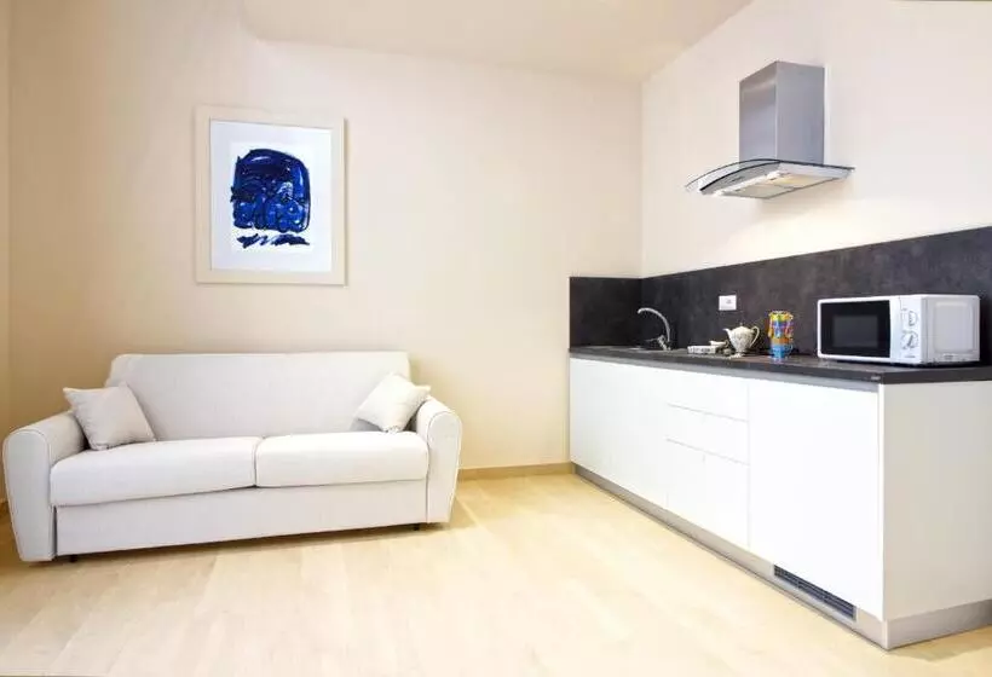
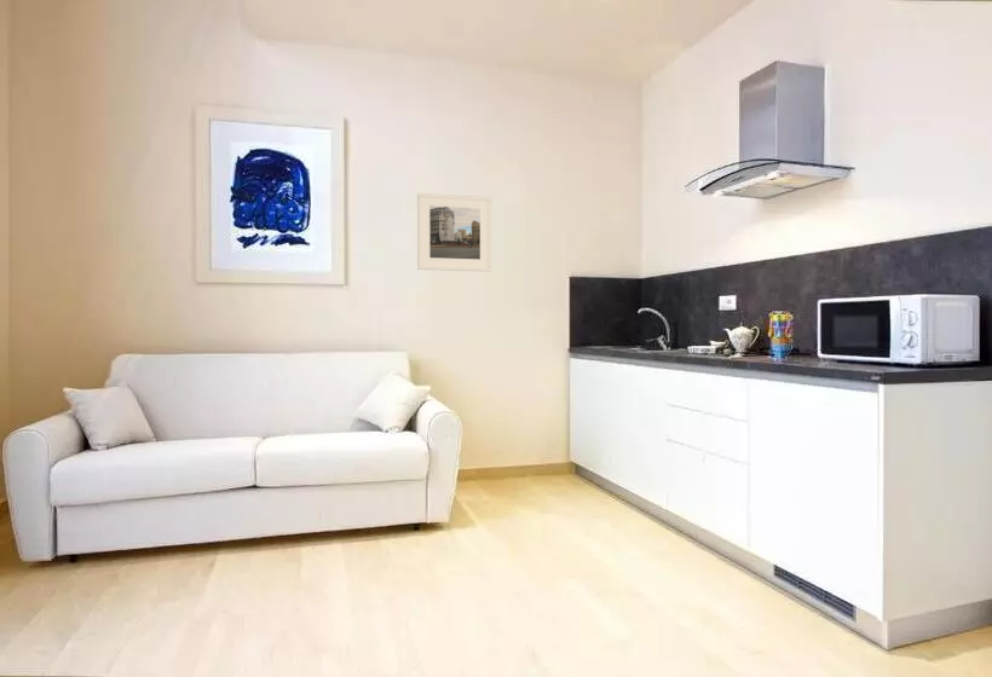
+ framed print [416,192,492,272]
